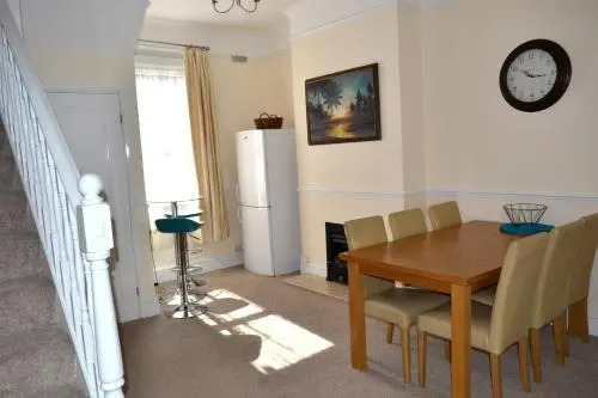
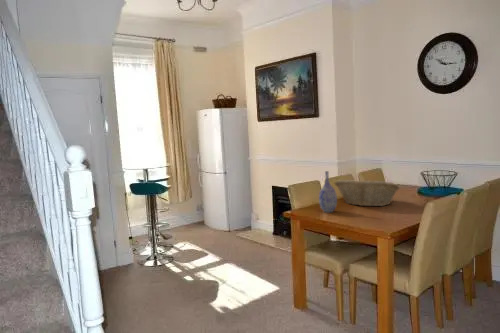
+ fruit basket [334,178,401,207]
+ vase [318,170,338,213]
